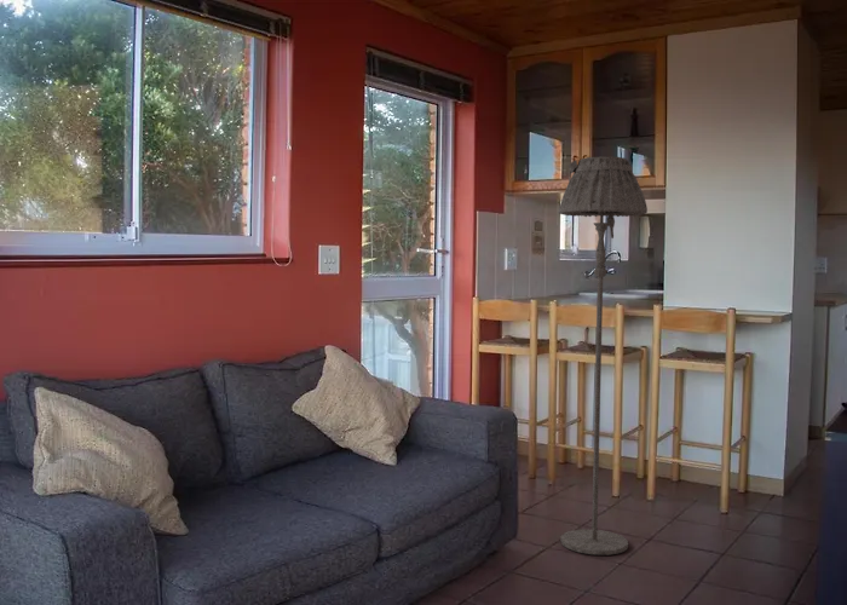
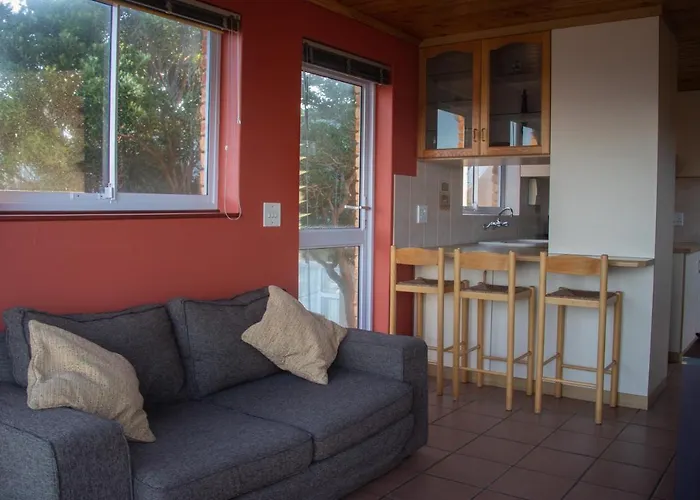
- floor lamp [557,155,649,557]
